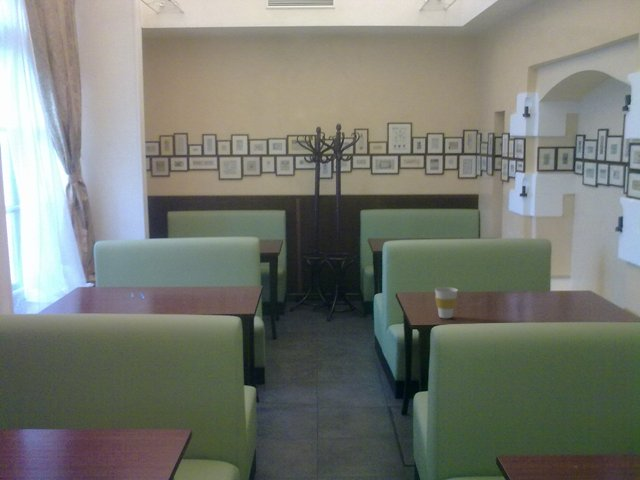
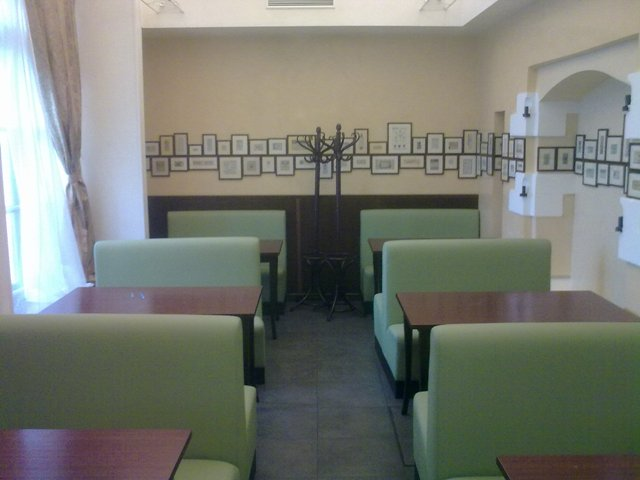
- cup [434,286,459,319]
